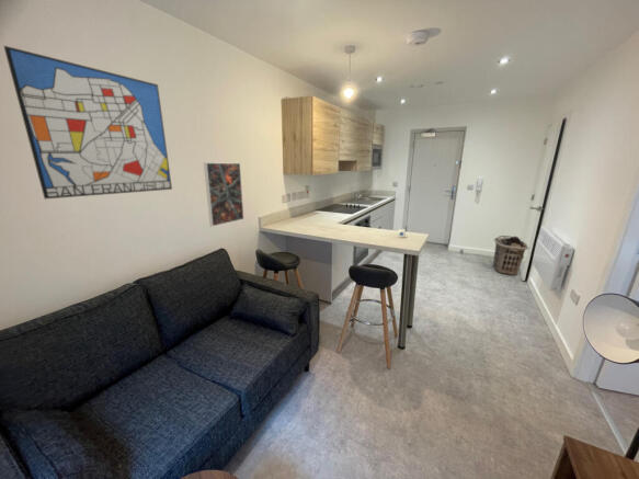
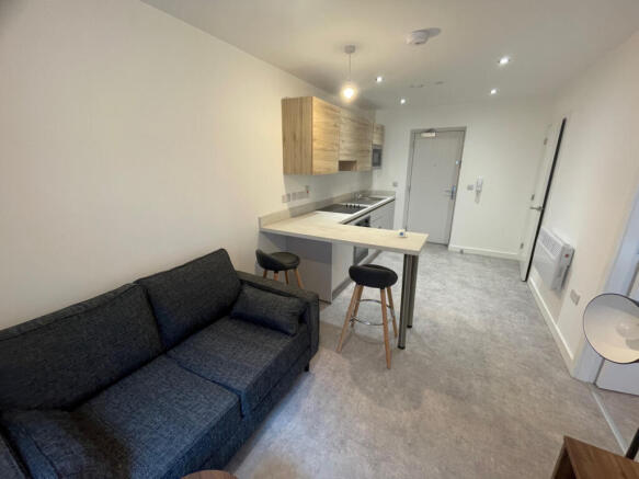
- wall art [3,45,173,199]
- clothes hamper [492,235,529,276]
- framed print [203,161,246,227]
